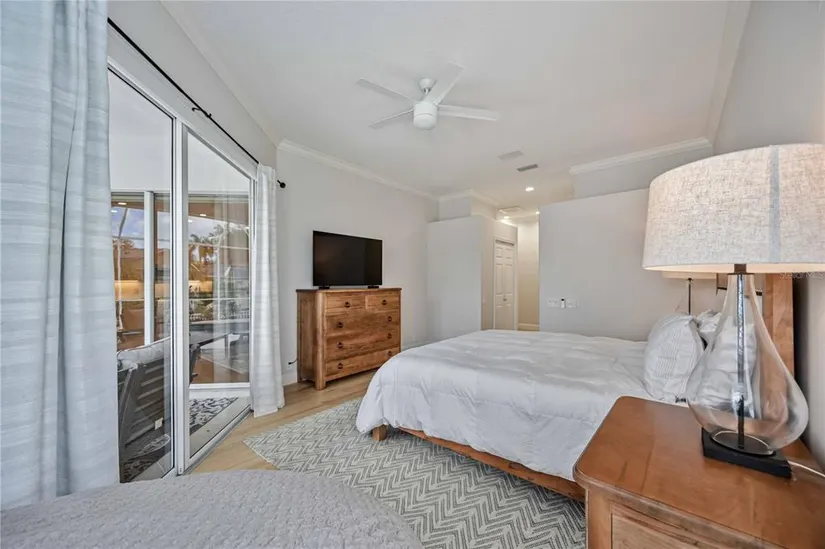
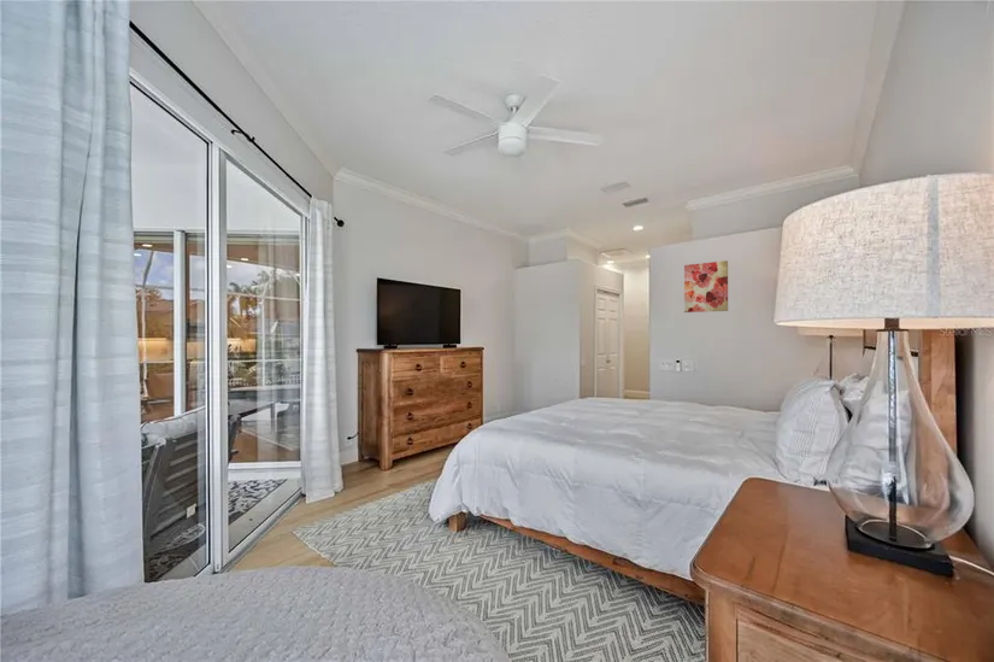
+ wall art [683,259,729,314]
